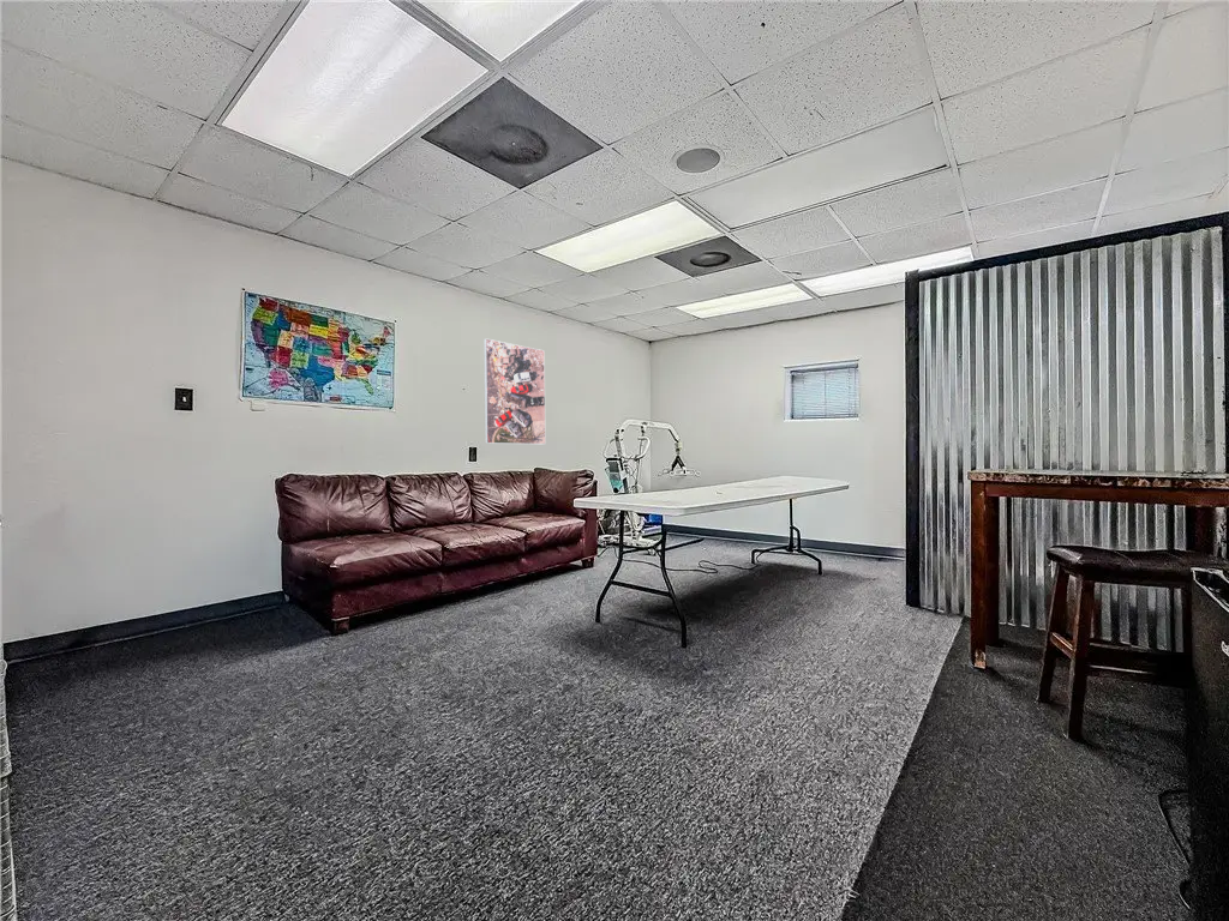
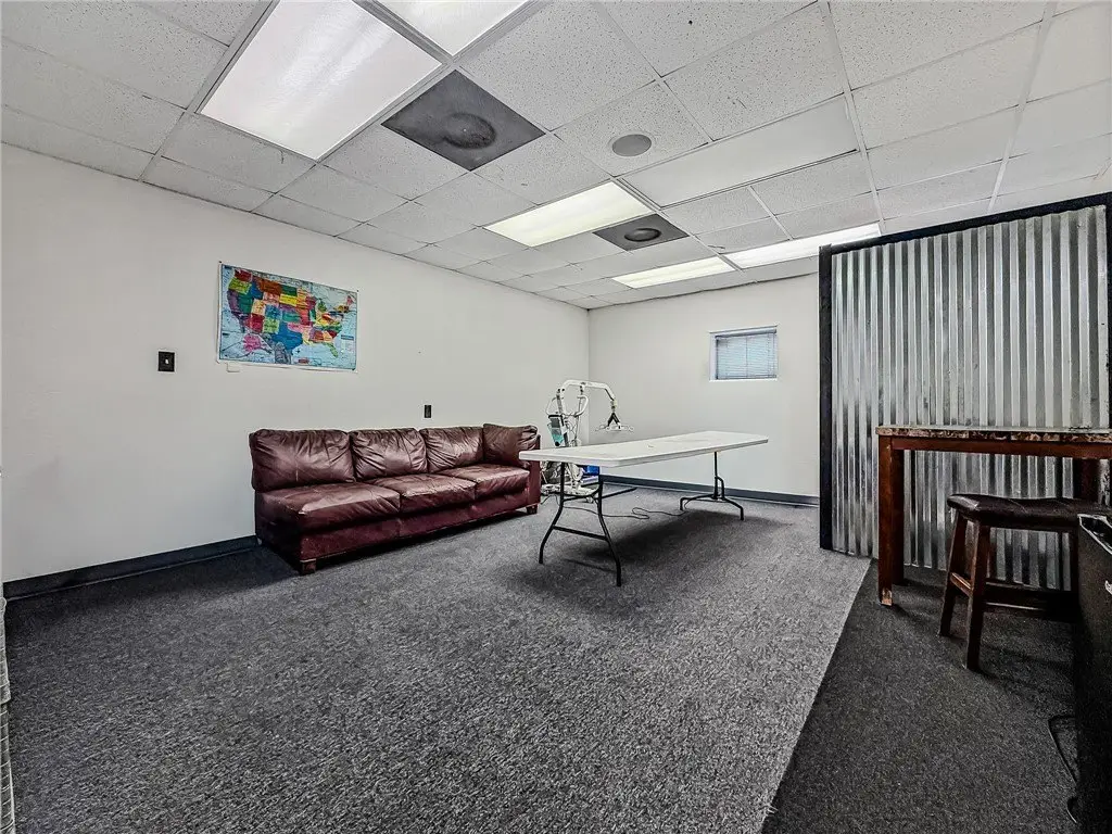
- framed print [482,337,547,445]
